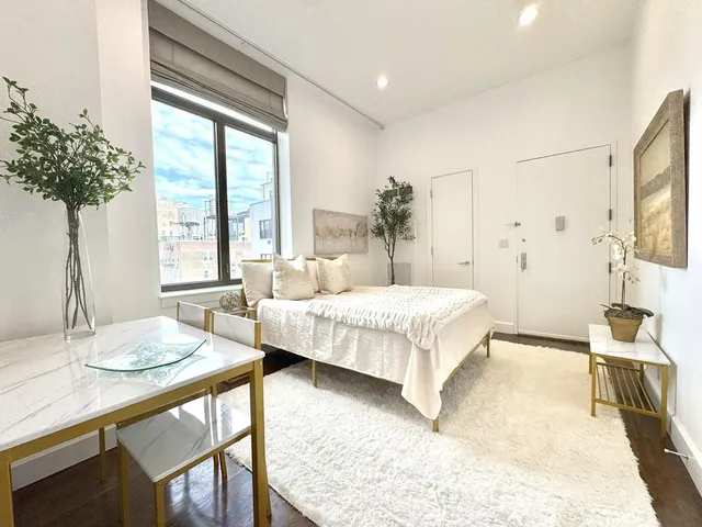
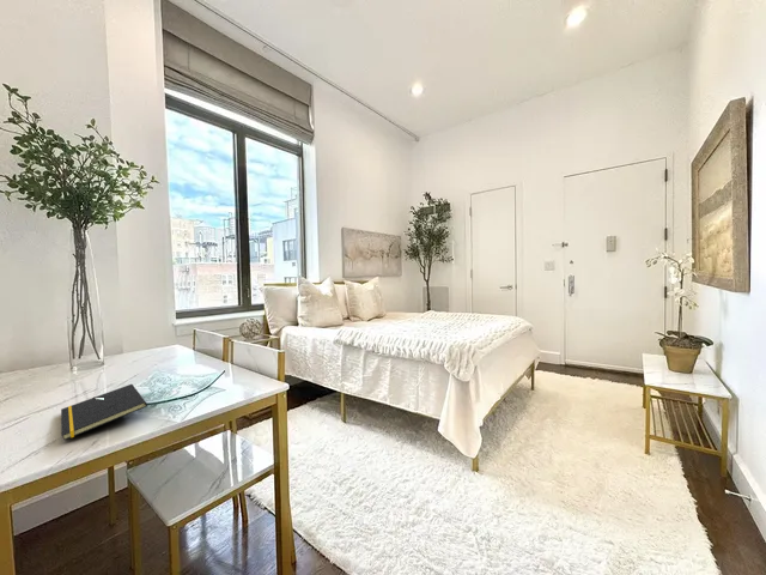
+ notepad [60,383,148,442]
